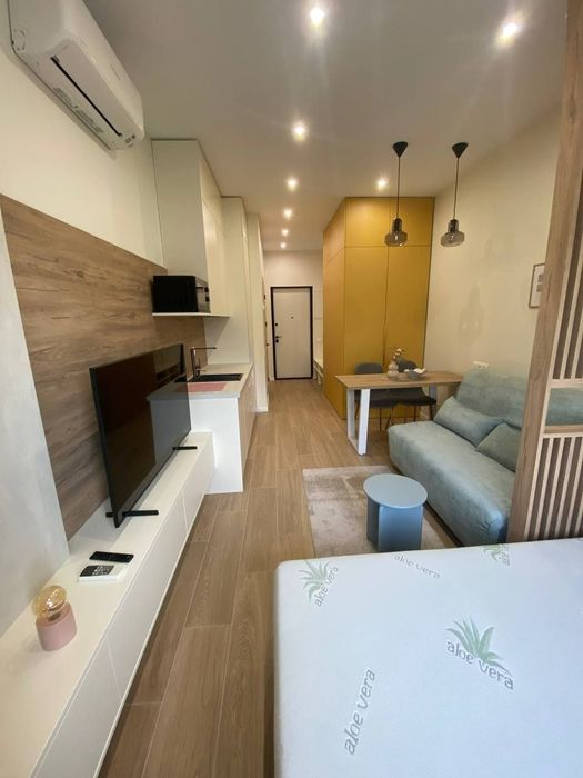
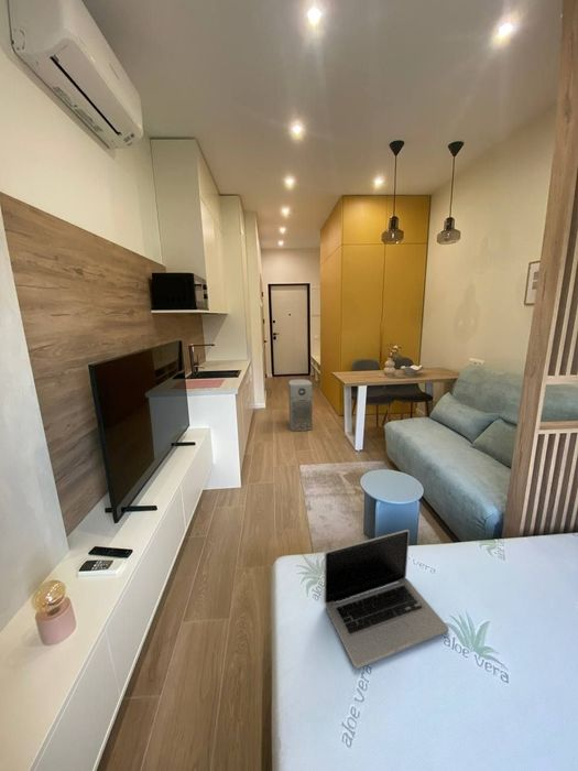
+ laptop [323,529,450,670]
+ air purifier [287,378,314,432]
